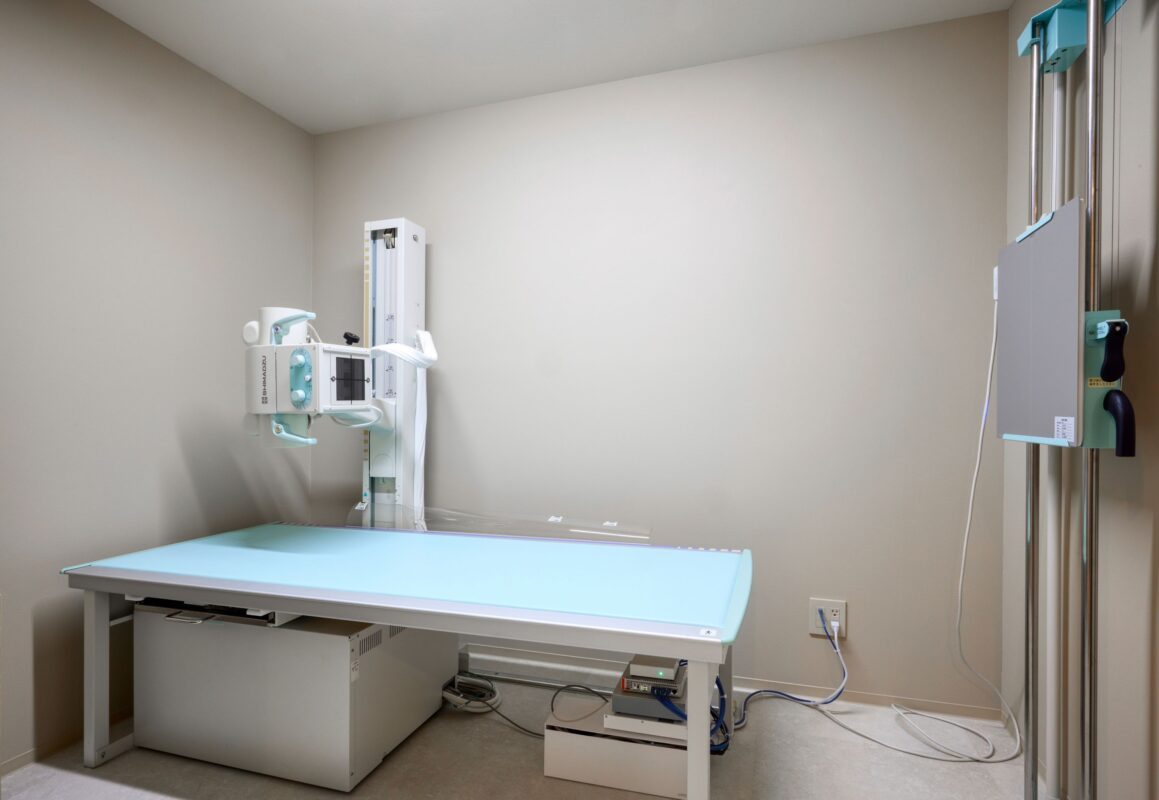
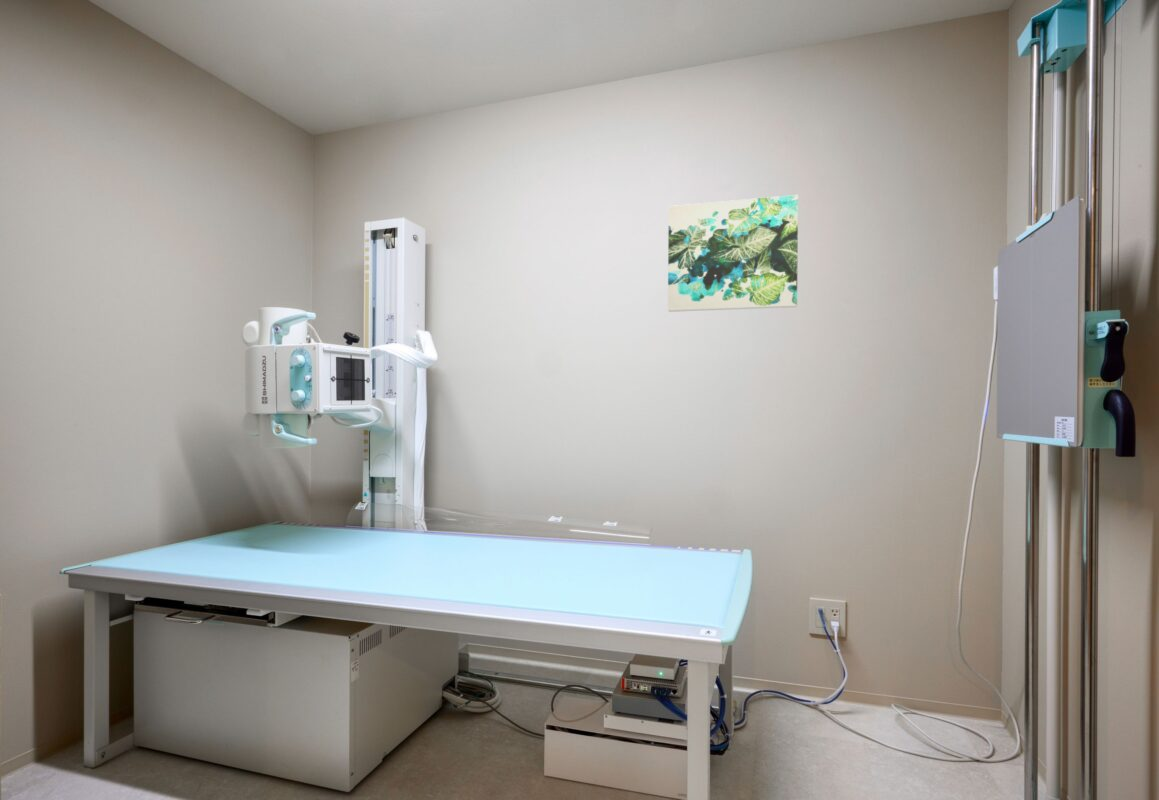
+ wall art [667,194,799,313]
